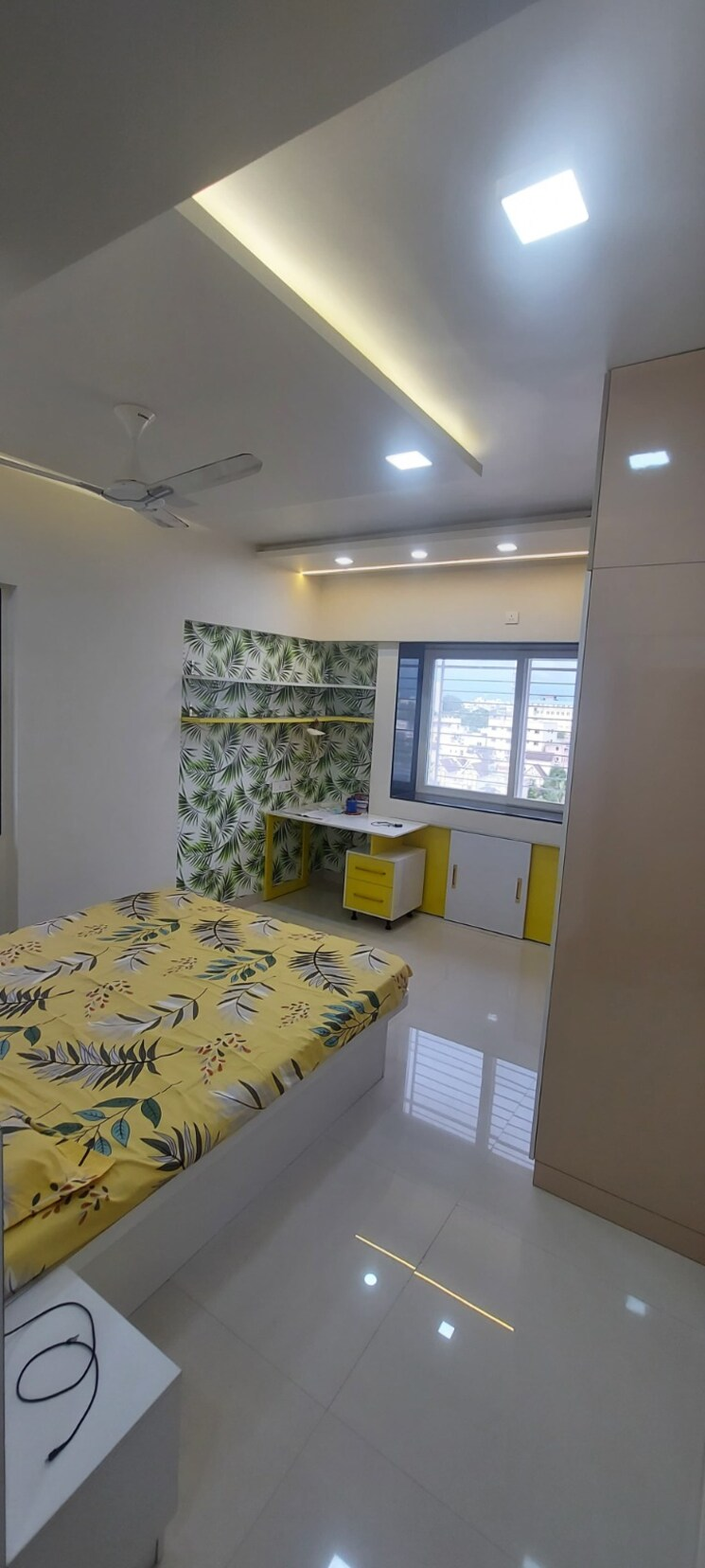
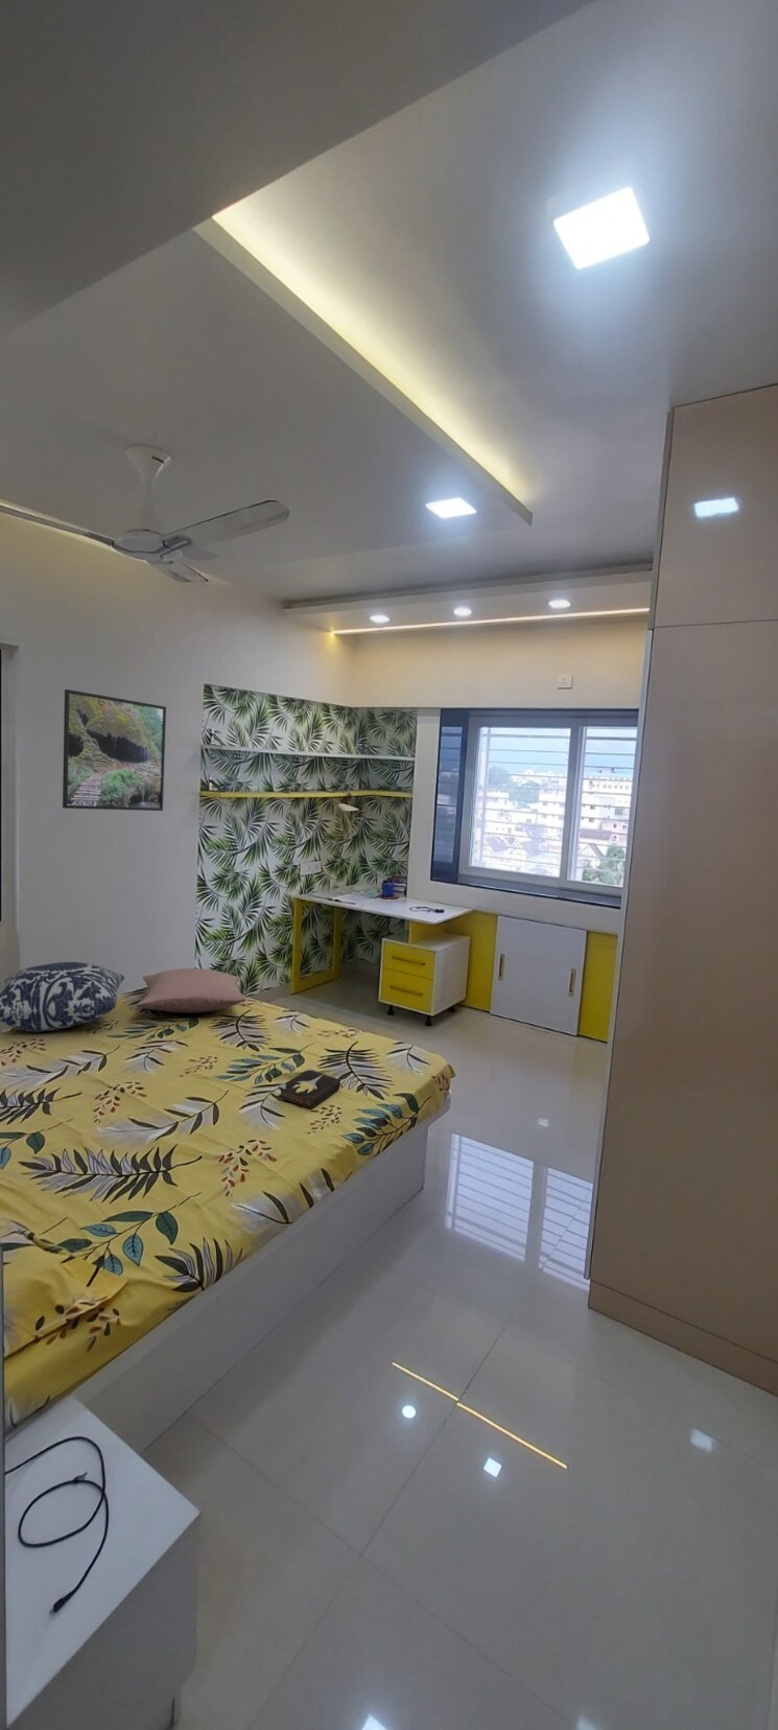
+ hardback book [277,1068,341,1111]
+ cushion [0,961,126,1033]
+ pillow [136,968,247,1014]
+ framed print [62,688,167,812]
